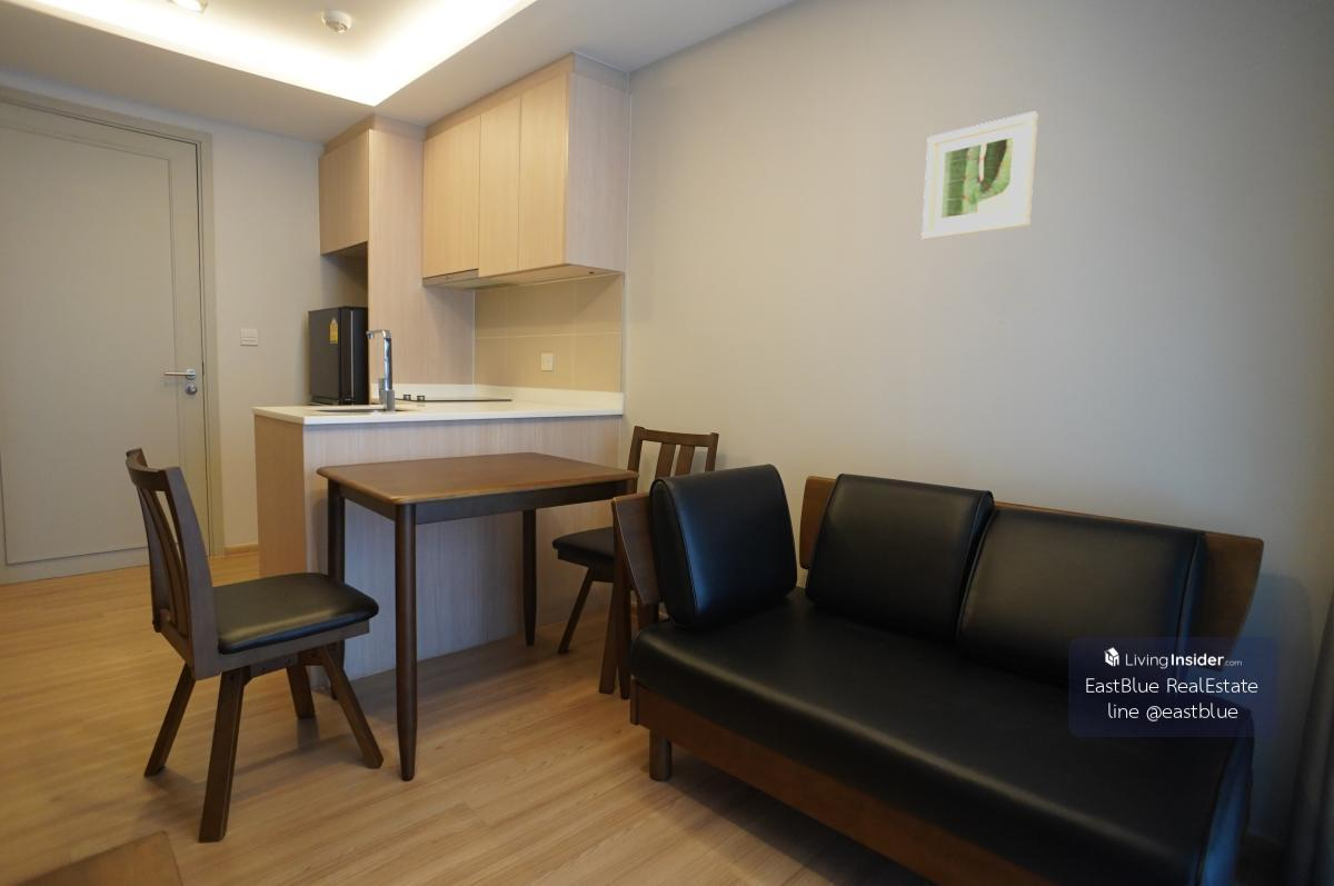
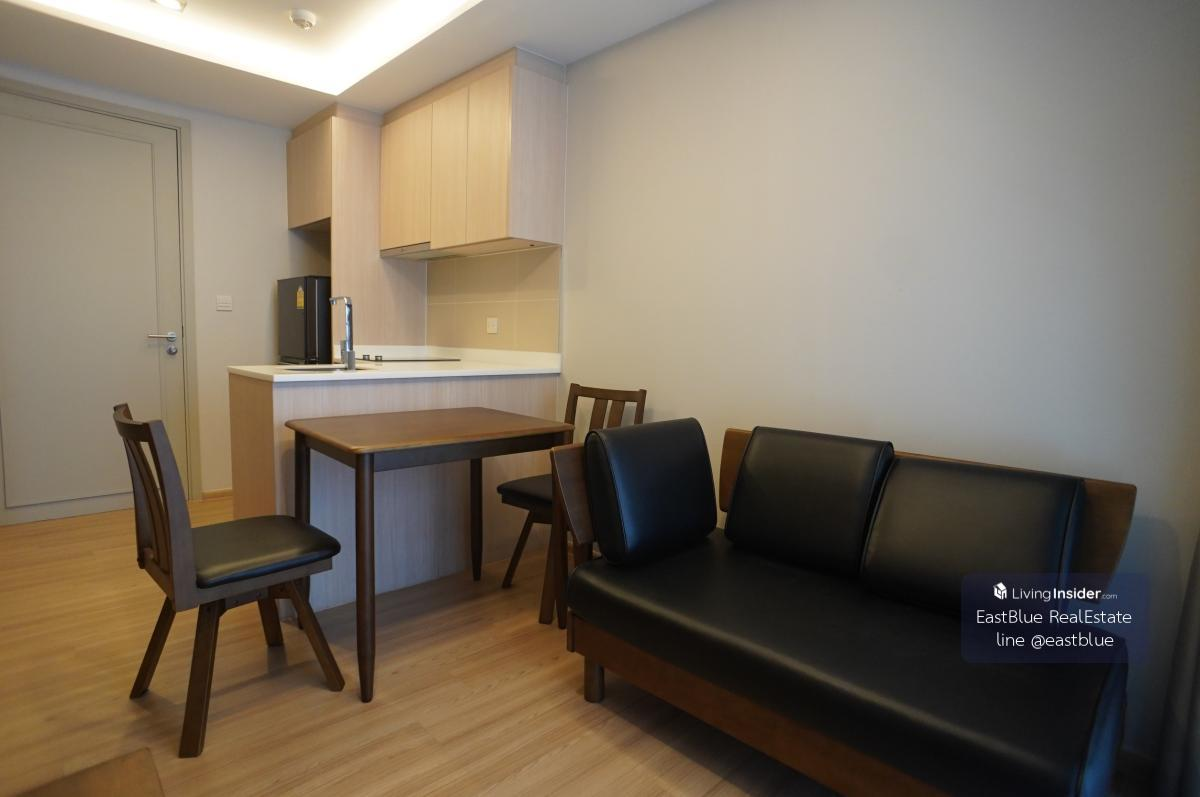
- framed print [920,110,1038,241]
